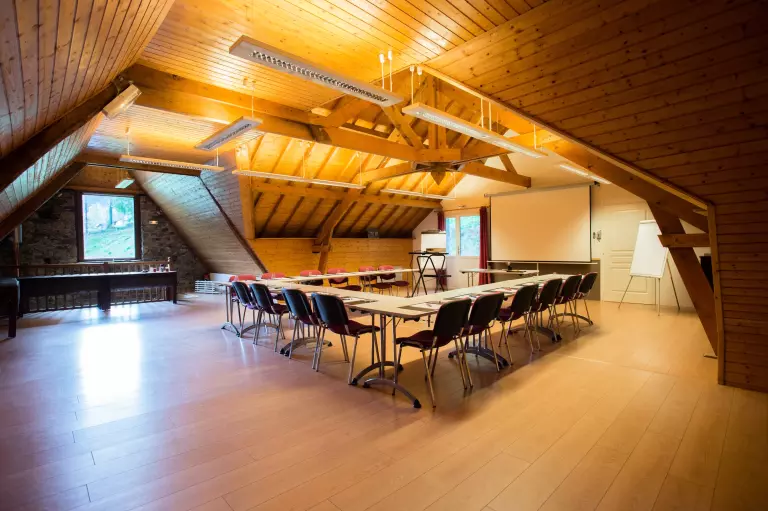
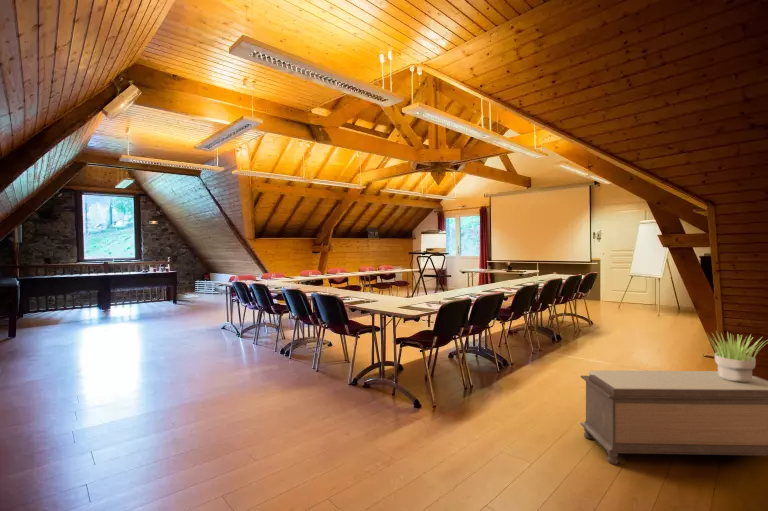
+ bench [579,369,768,466]
+ potted plant [705,331,768,382]
